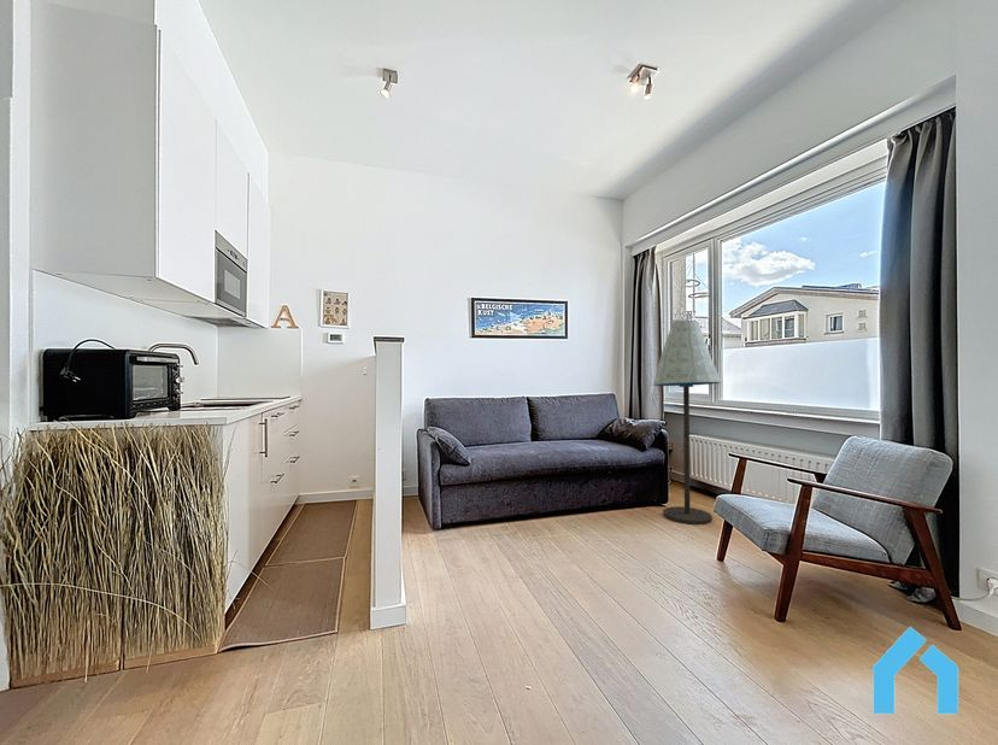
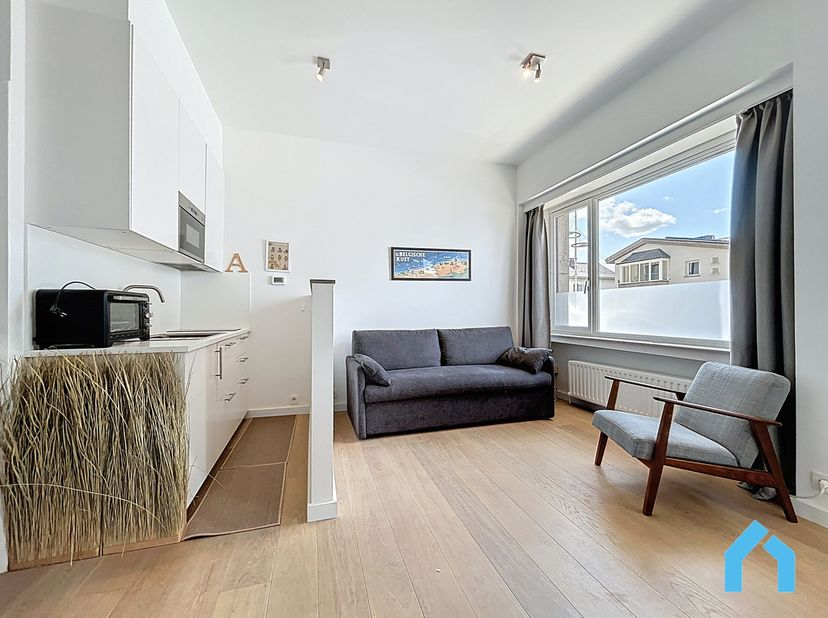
- floor lamp [652,319,723,526]
